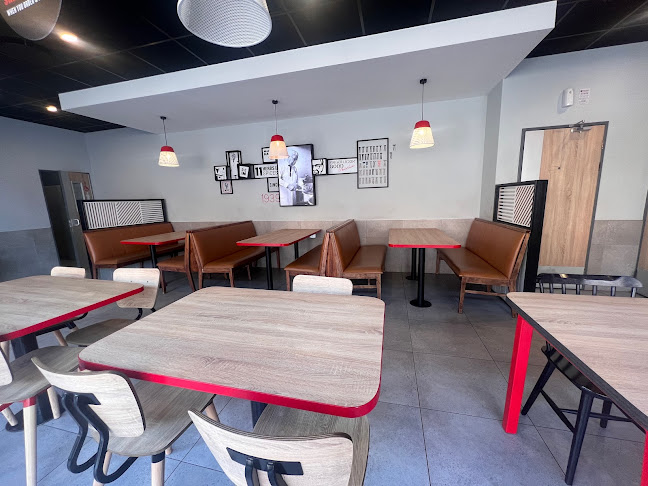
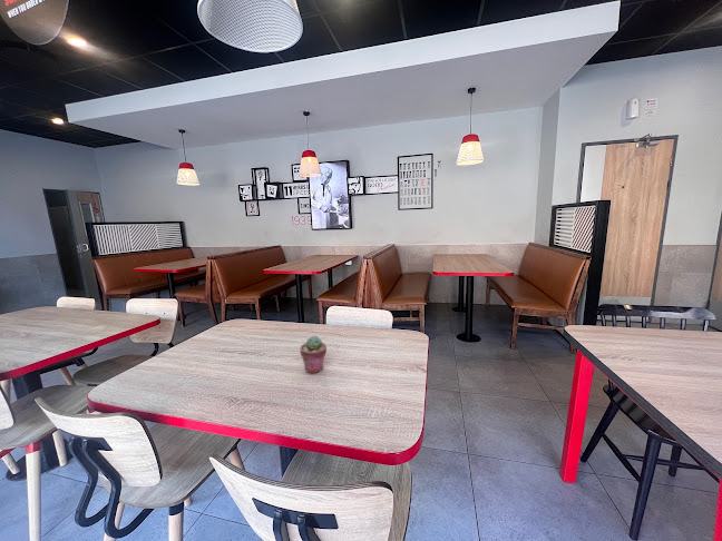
+ potted succulent [299,335,328,374]
